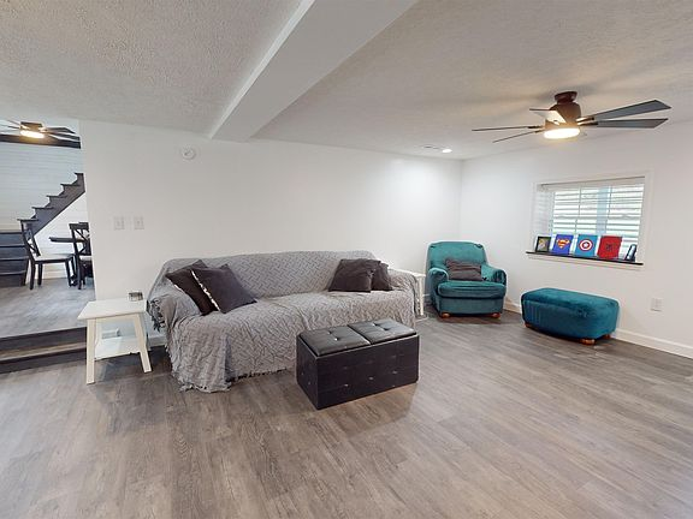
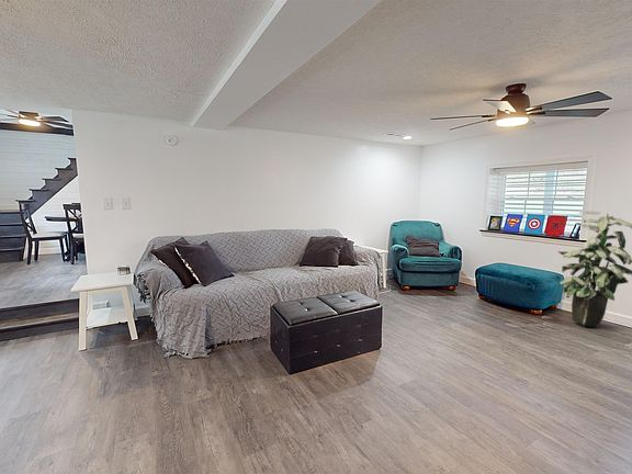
+ indoor plant [556,210,632,328]
